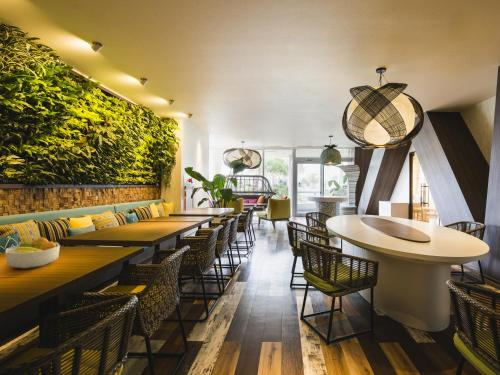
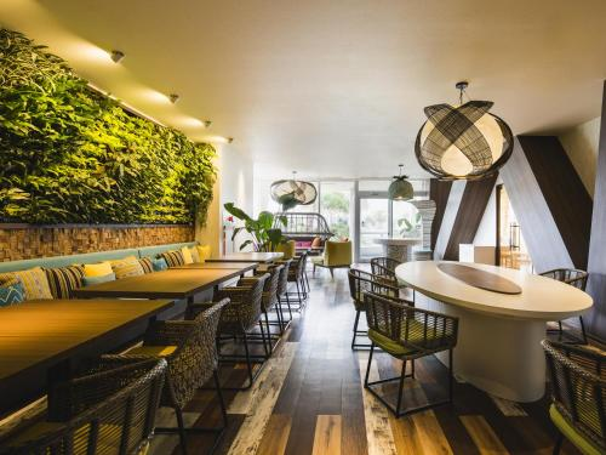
- fruit bowl [4,236,61,270]
